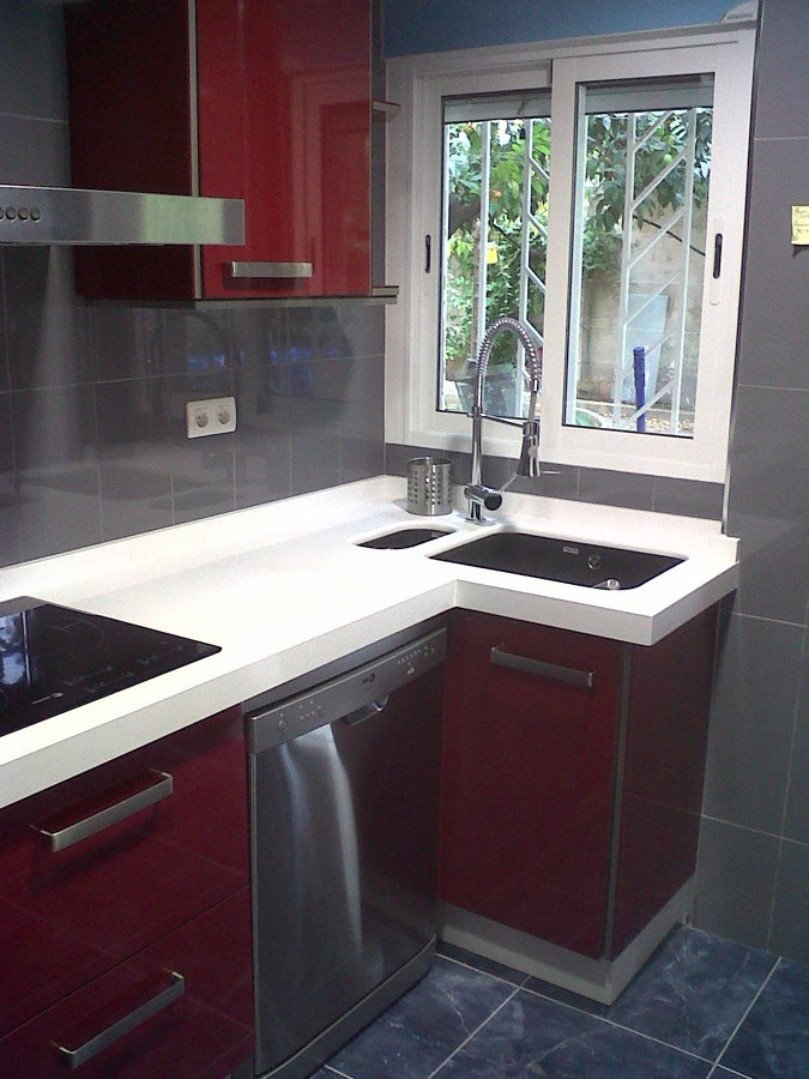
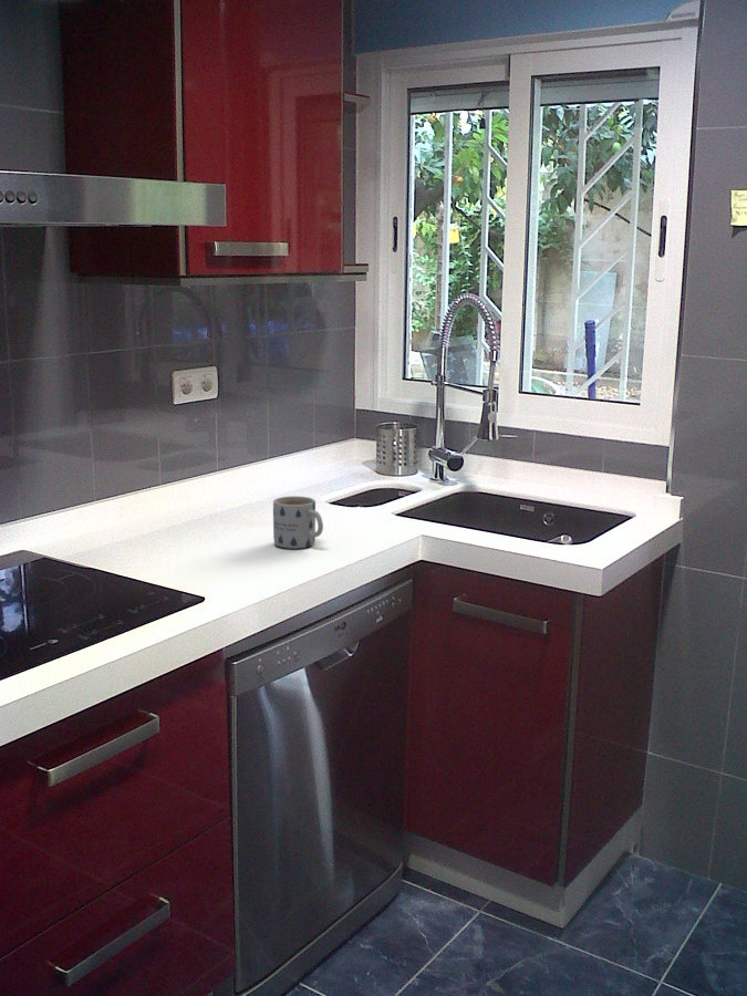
+ mug [272,495,324,550]
